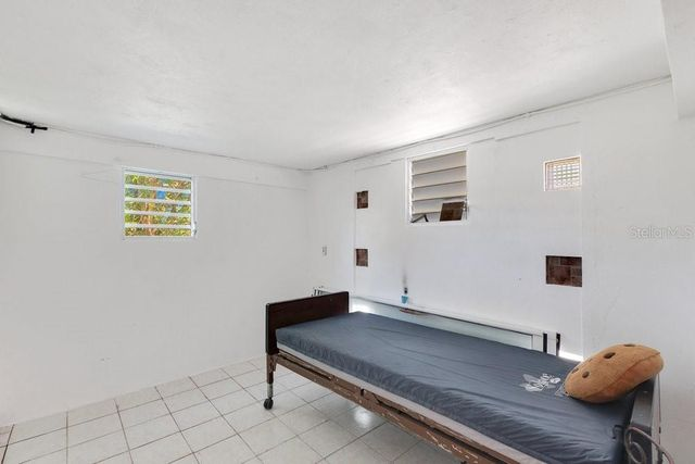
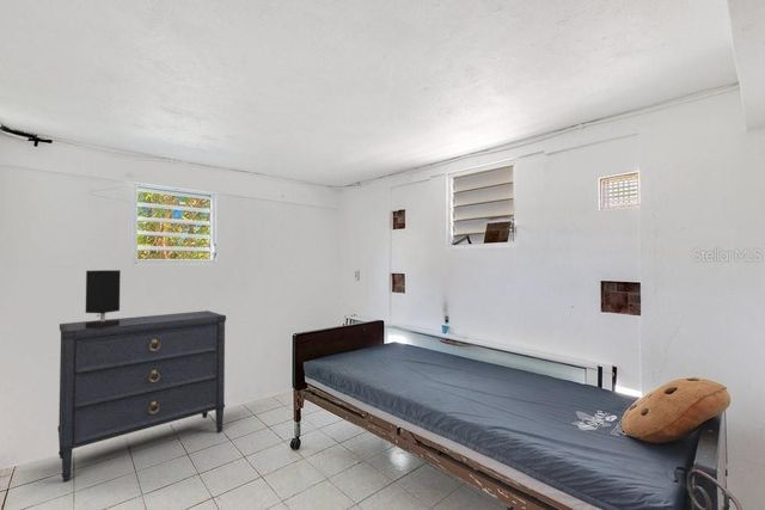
+ dresser [57,309,227,483]
+ table lamp [85,269,122,328]
